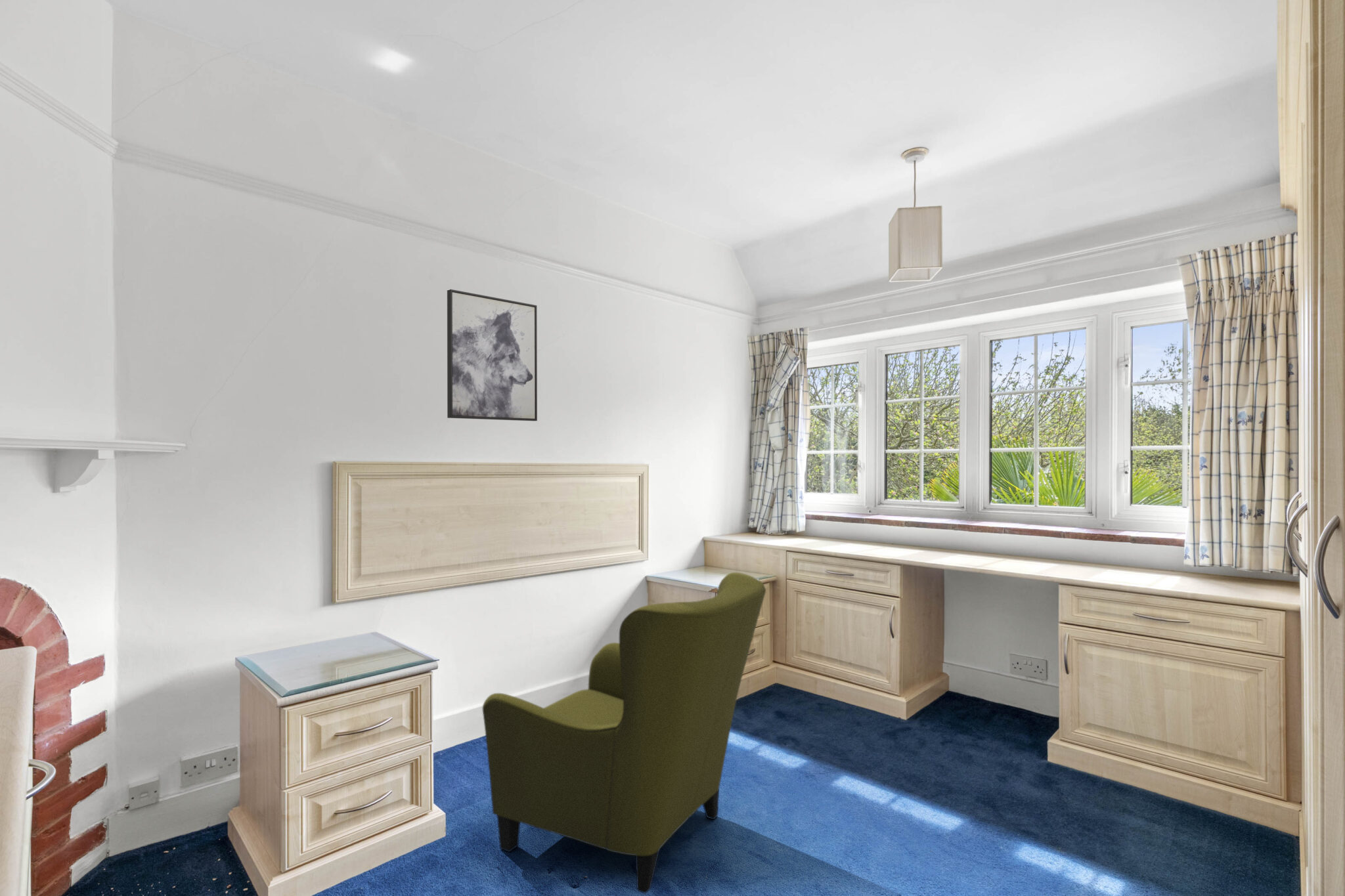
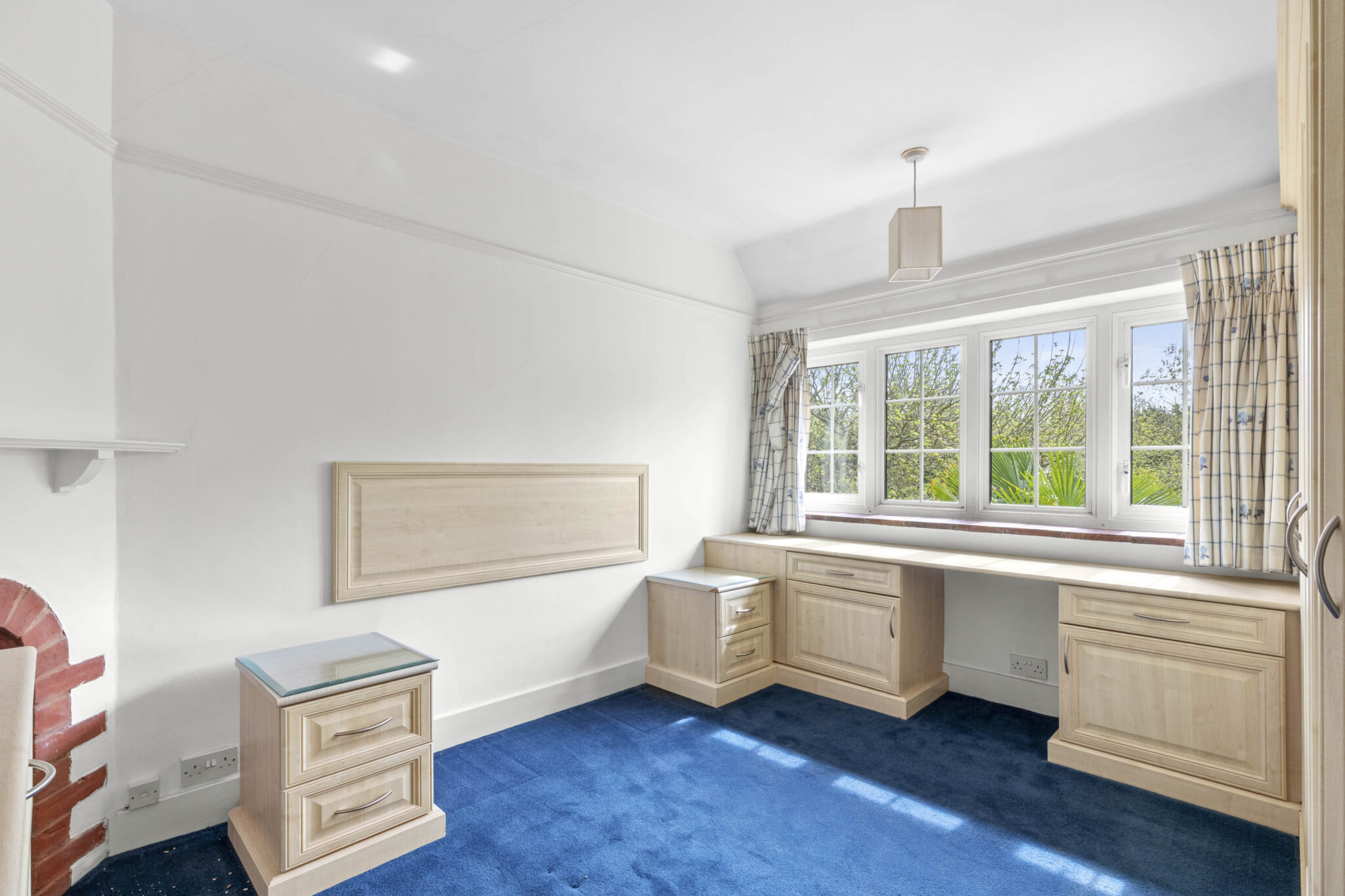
- armchair [482,572,766,894]
- wall art [447,289,538,421]
